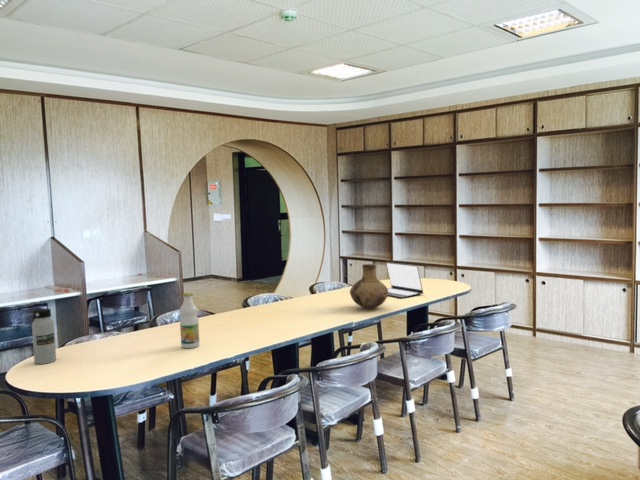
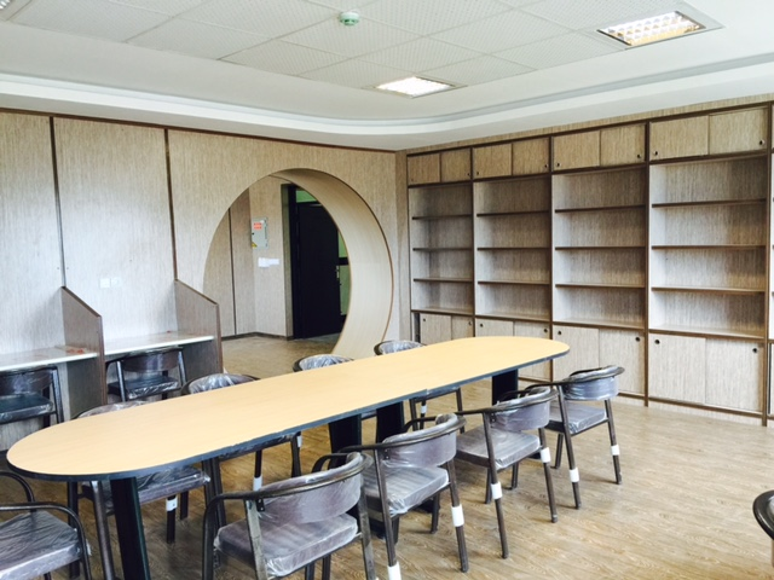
- bottle [179,292,200,349]
- vase [349,263,389,310]
- laptop [385,261,424,299]
- water bottle [31,308,57,365]
